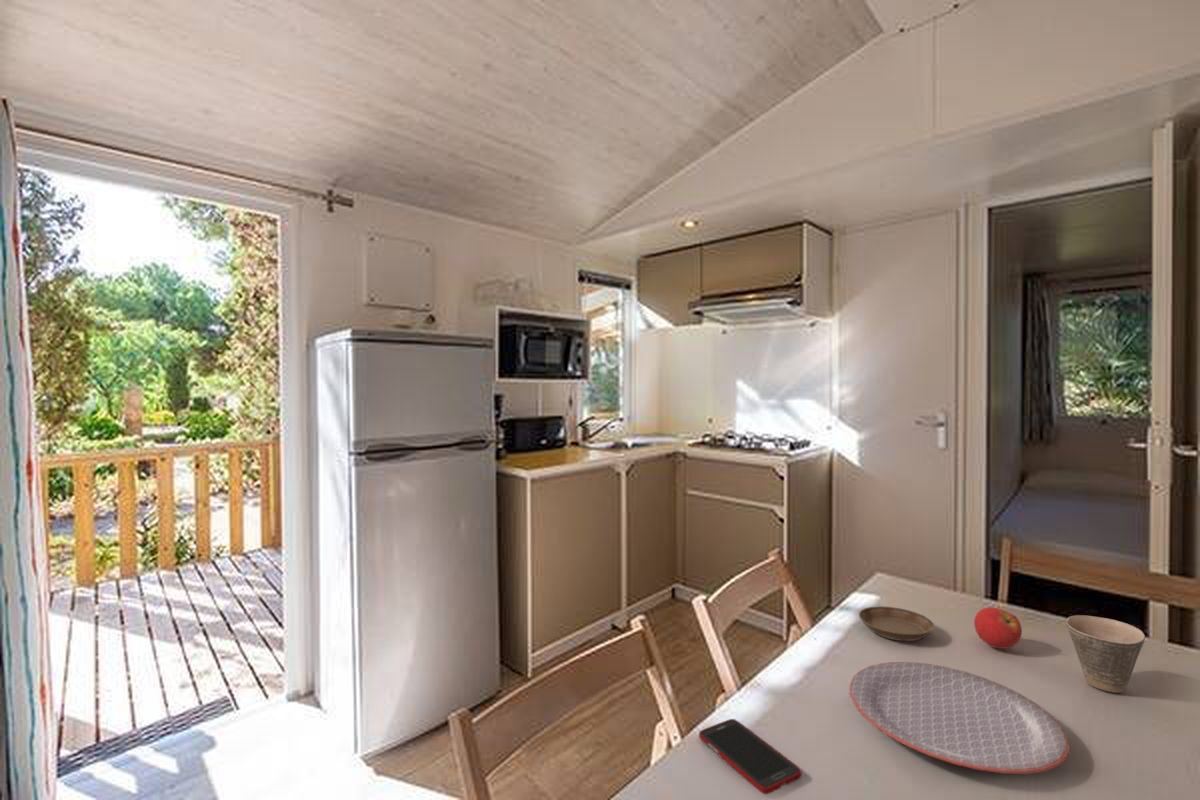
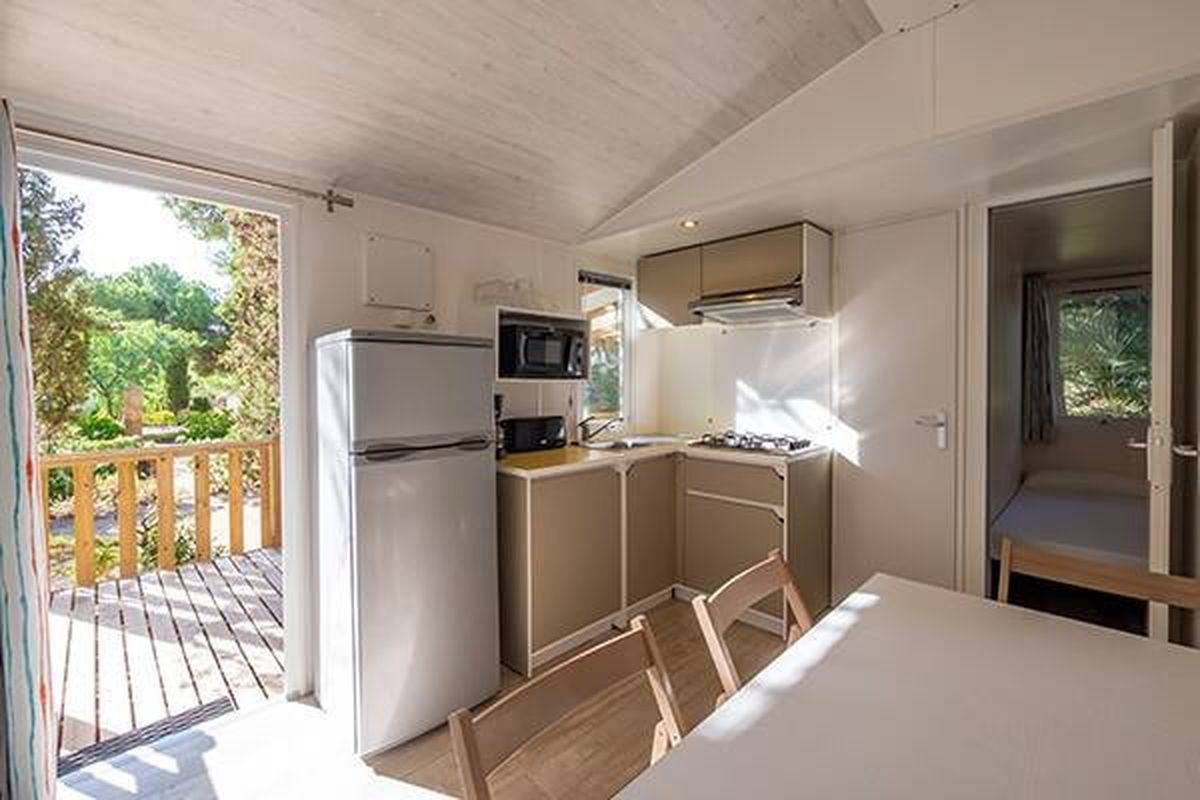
- saucer [858,605,935,642]
- cup [1065,614,1146,694]
- plate [849,661,1071,775]
- fruit [973,606,1023,650]
- cell phone [698,718,803,795]
